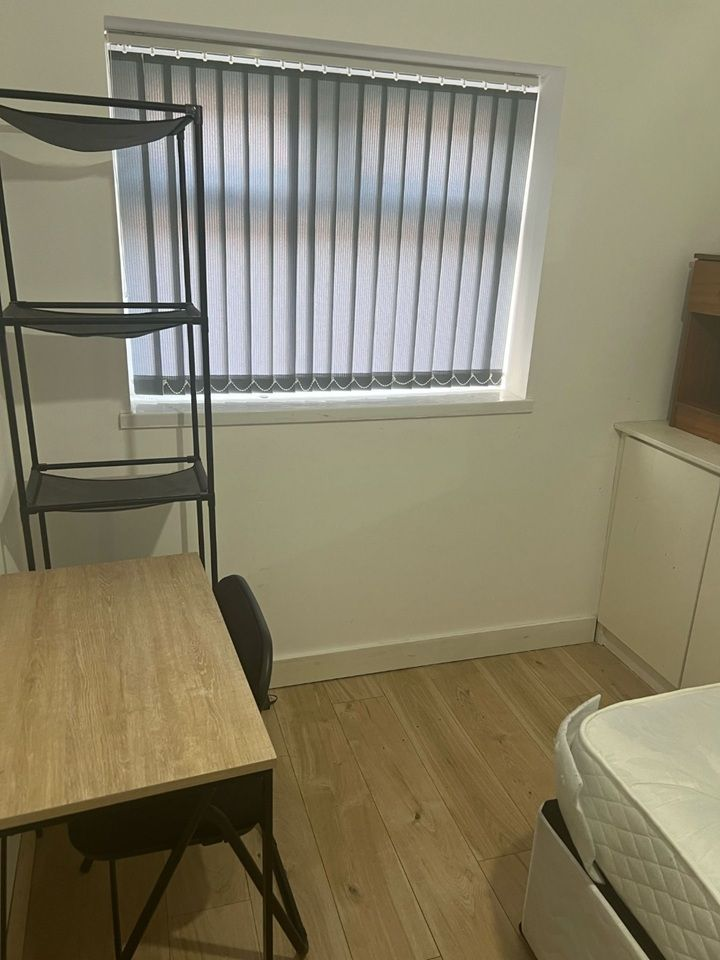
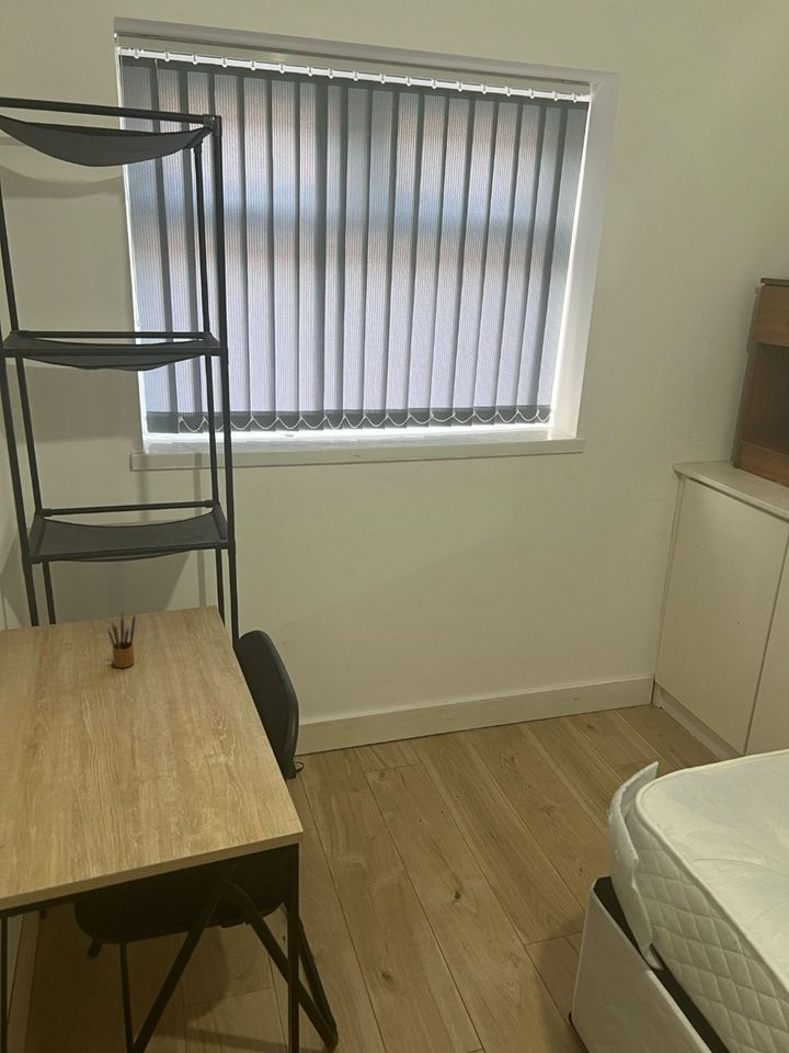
+ pencil box [106,612,137,669]
